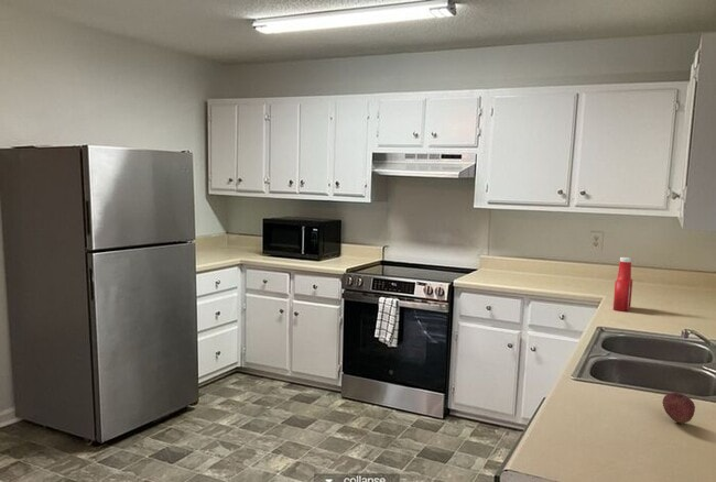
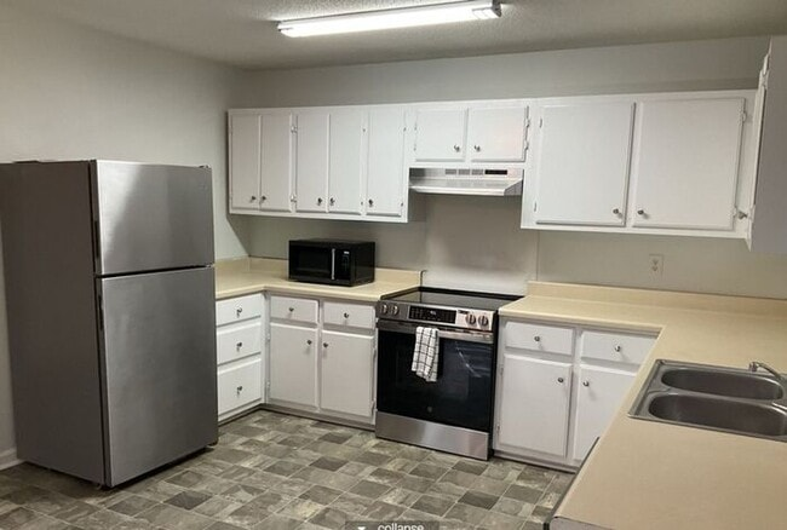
- soap bottle [612,256,633,313]
- fruit [661,392,696,425]
